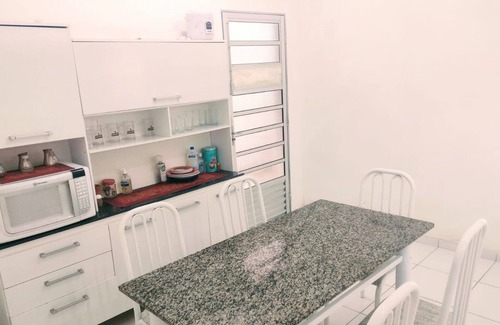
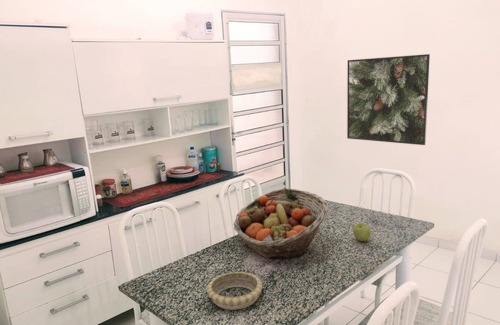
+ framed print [346,53,431,146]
+ fruit basket [233,187,329,260]
+ decorative bowl [206,271,264,311]
+ apple [352,222,371,242]
